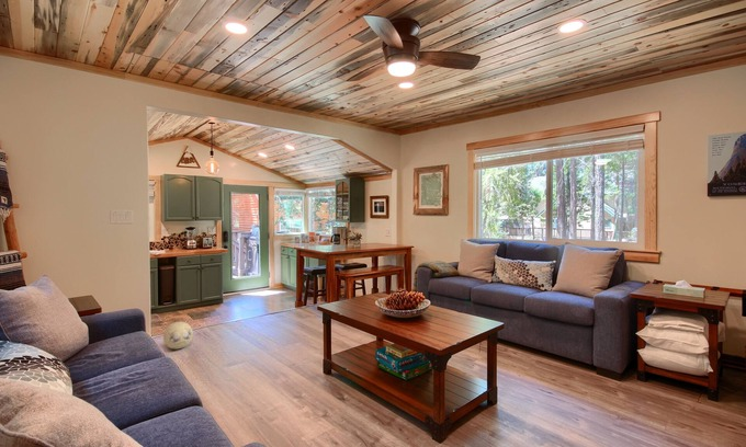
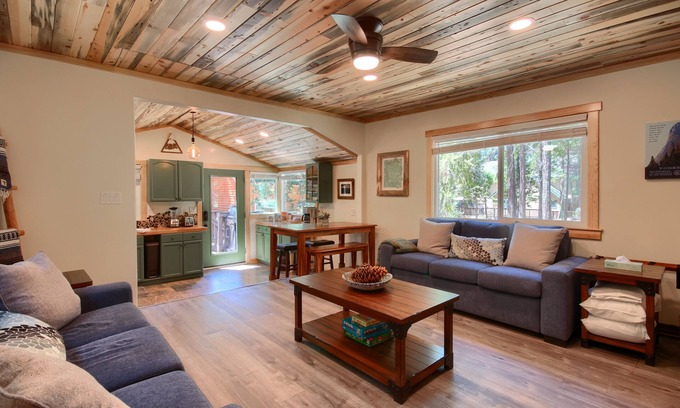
- ball [162,321,194,349]
